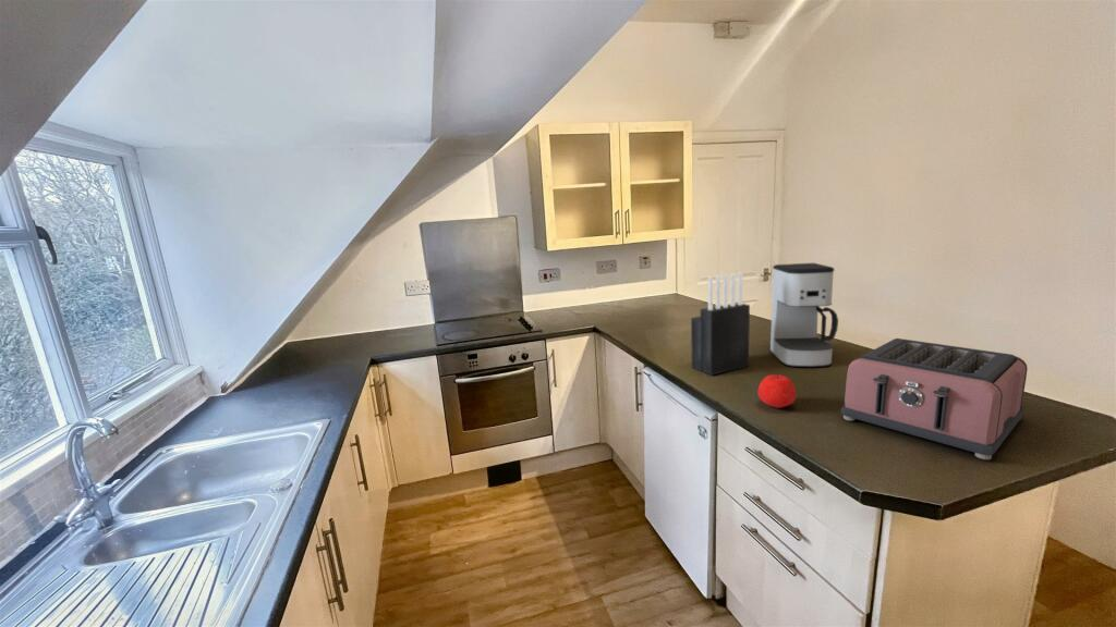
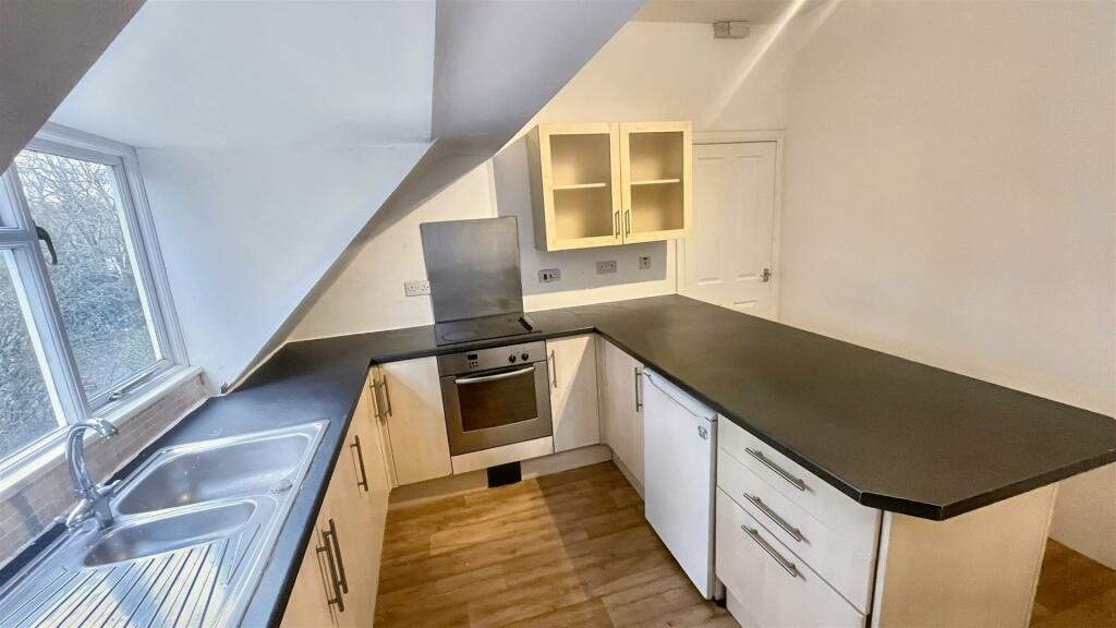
- apple [757,373,798,409]
- toaster [839,337,1029,460]
- coffee maker [769,262,839,368]
- knife block [690,271,751,377]
